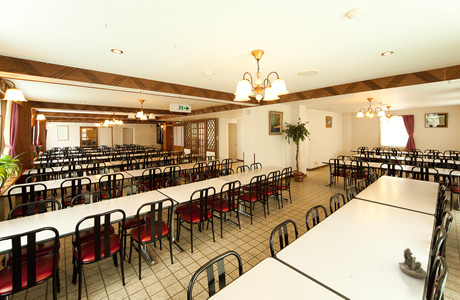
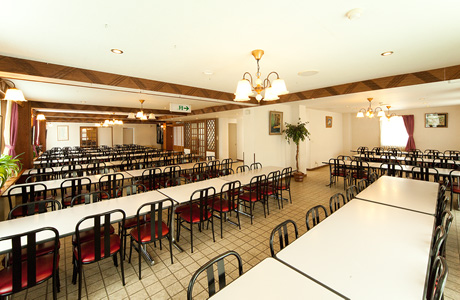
- succulent planter [398,247,427,279]
